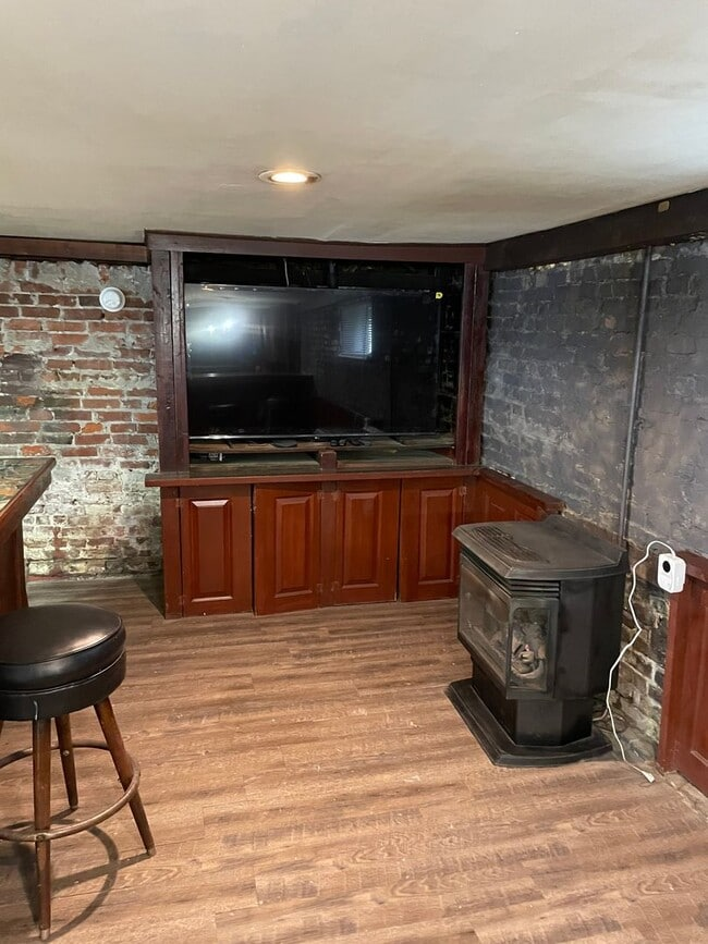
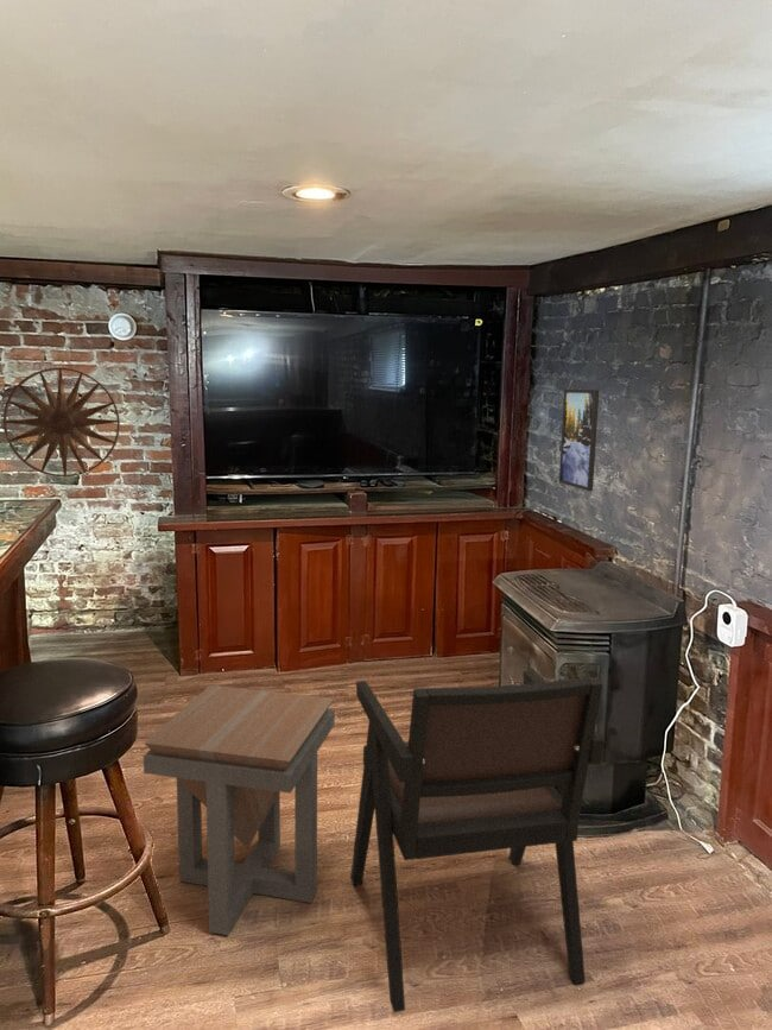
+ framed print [558,388,601,492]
+ wall art [2,367,121,478]
+ side table [143,684,336,936]
+ armchair [349,669,606,1013]
